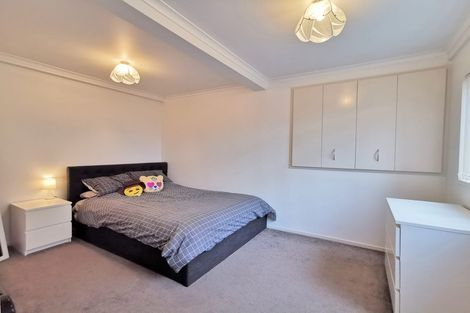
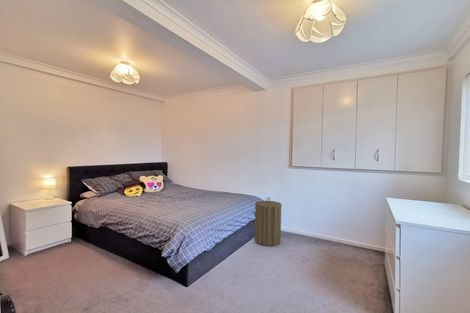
+ laundry hamper [254,197,282,247]
